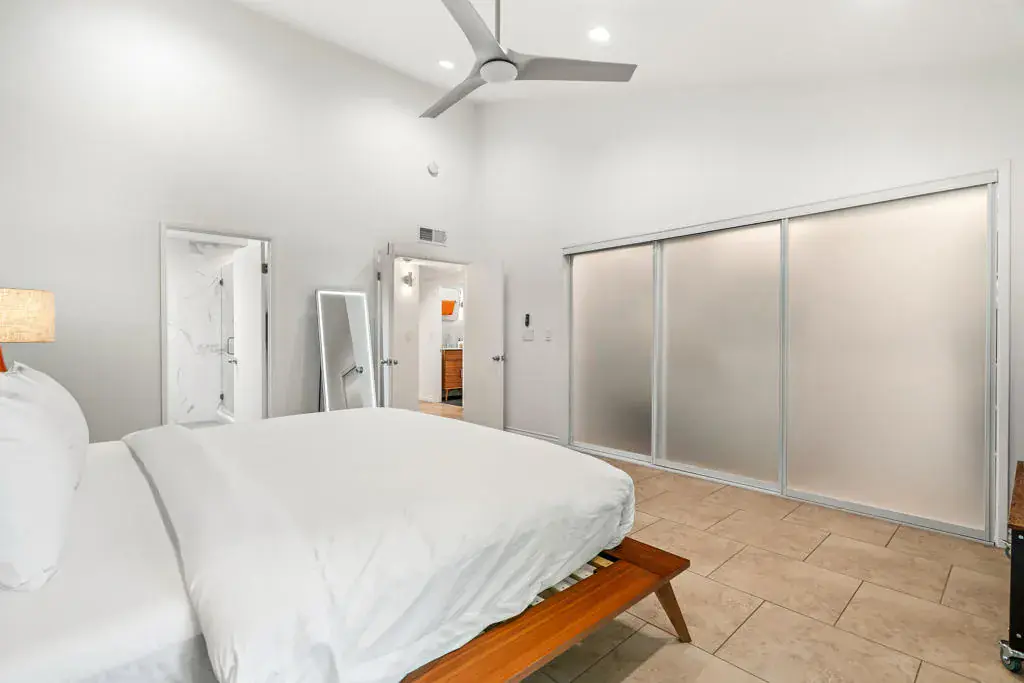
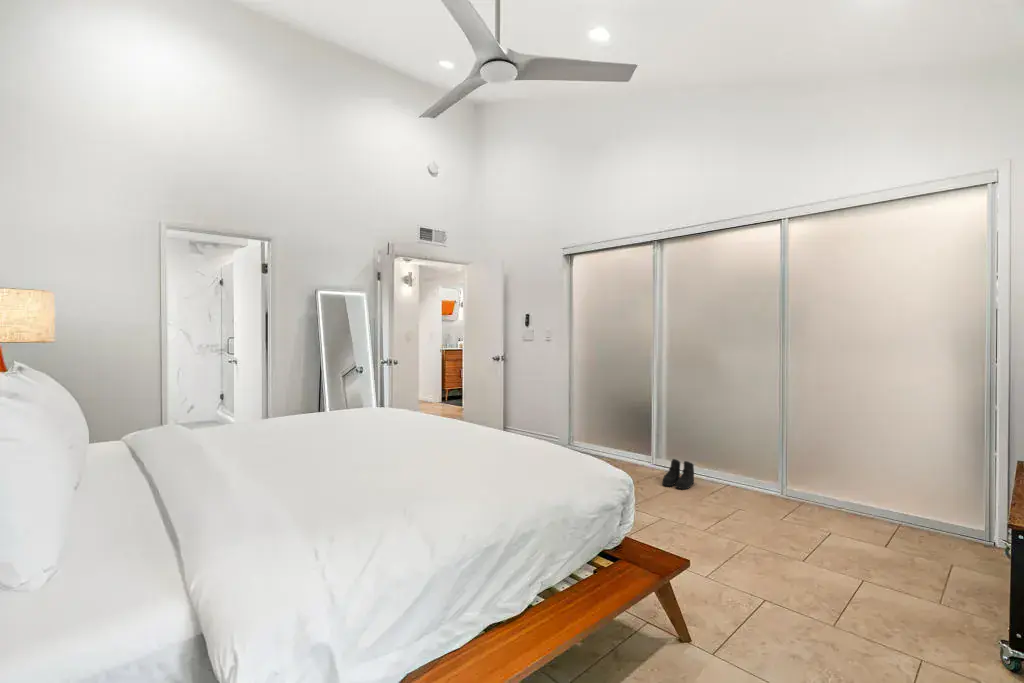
+ boots [661,458,695,490]
